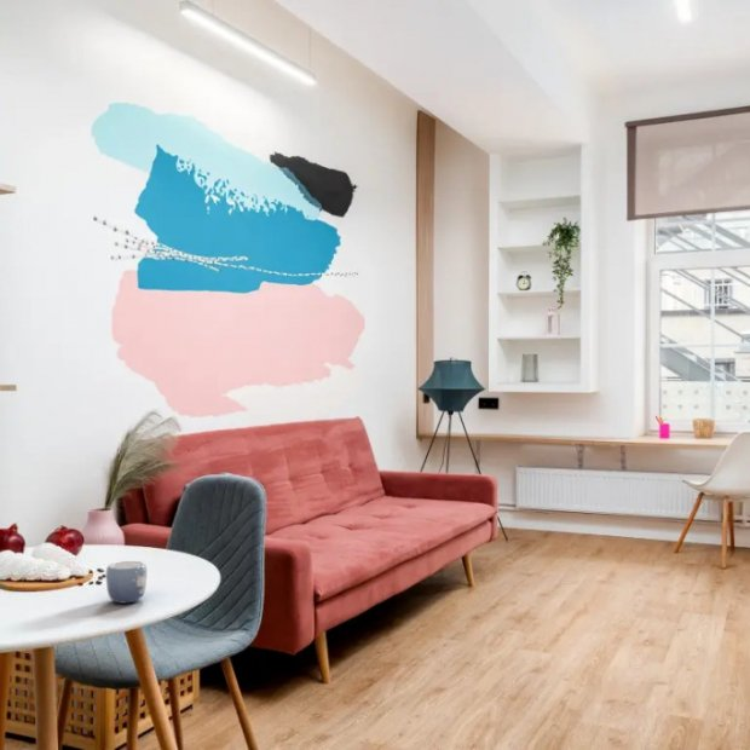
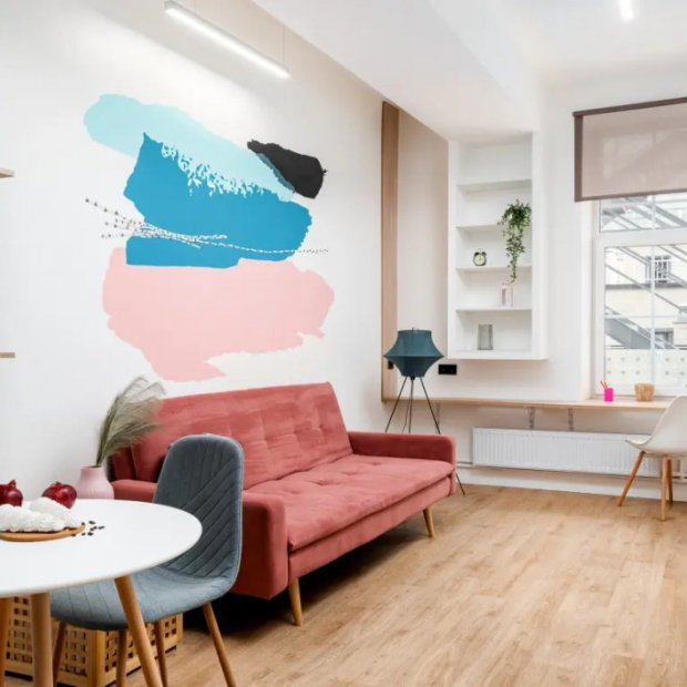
- mug [105,560,148,605]
